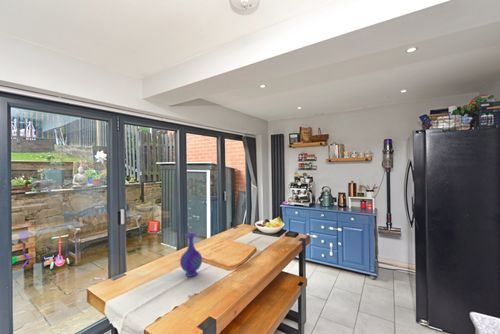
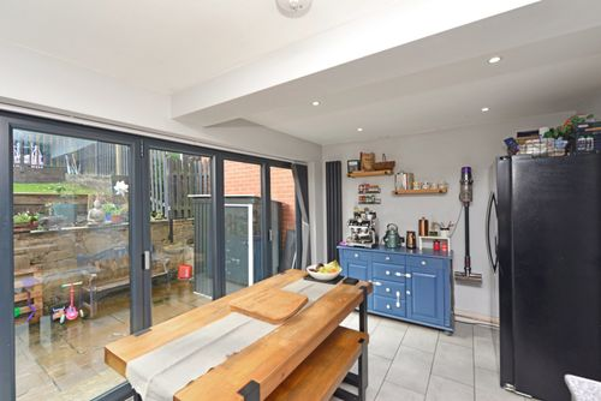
- vase [179,232,203,278]
